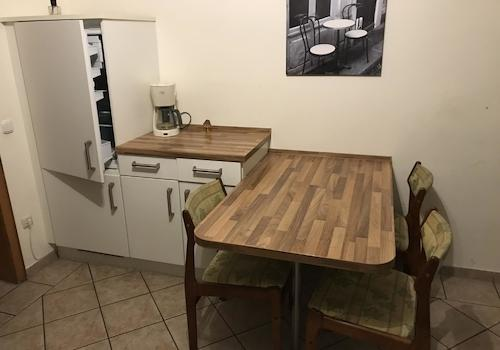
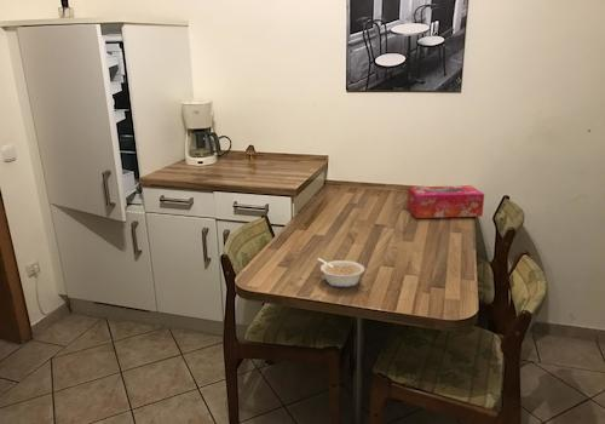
+ legume [317,257,365,288]
+ tissue box [407,184,485,219]
